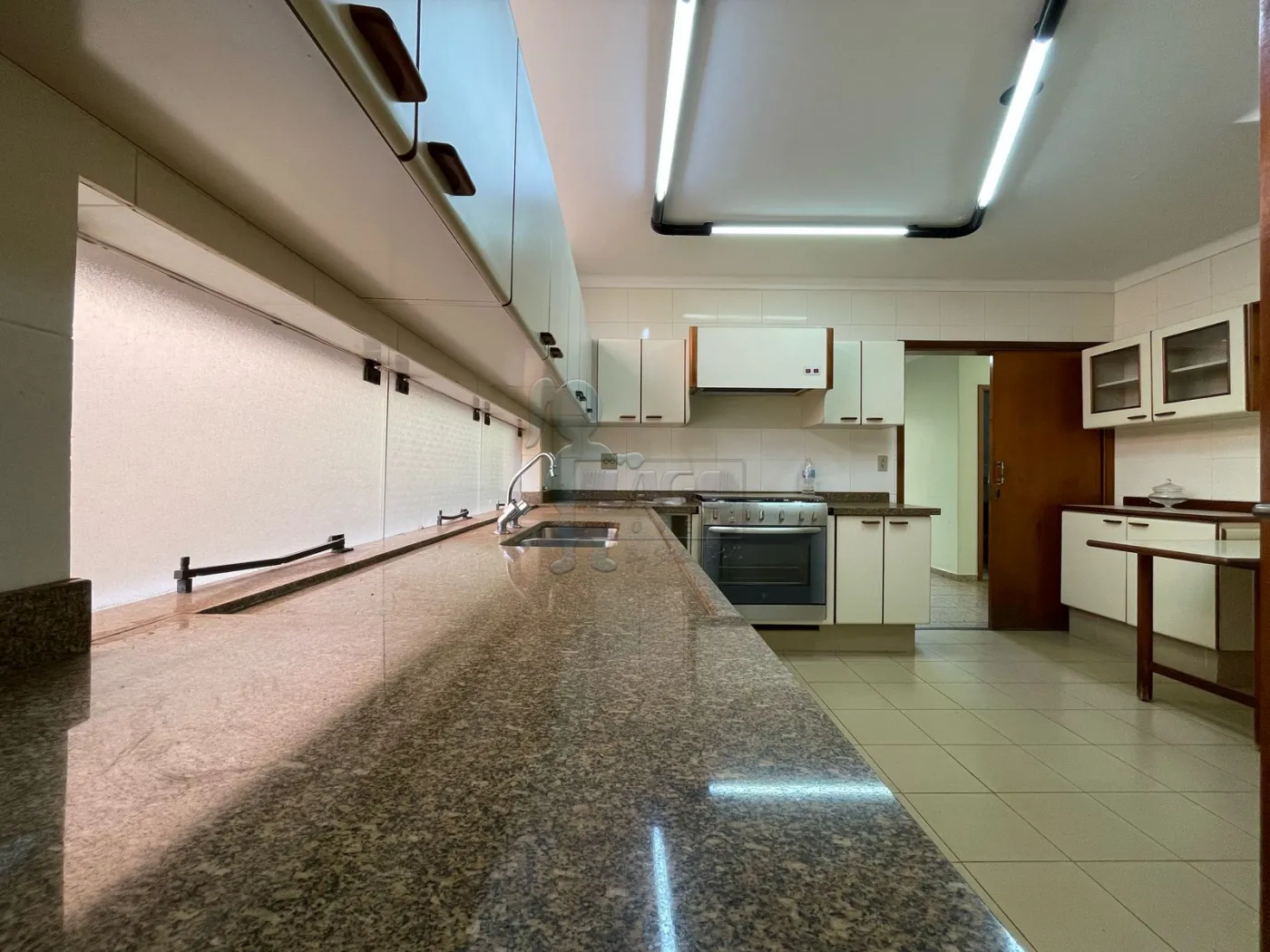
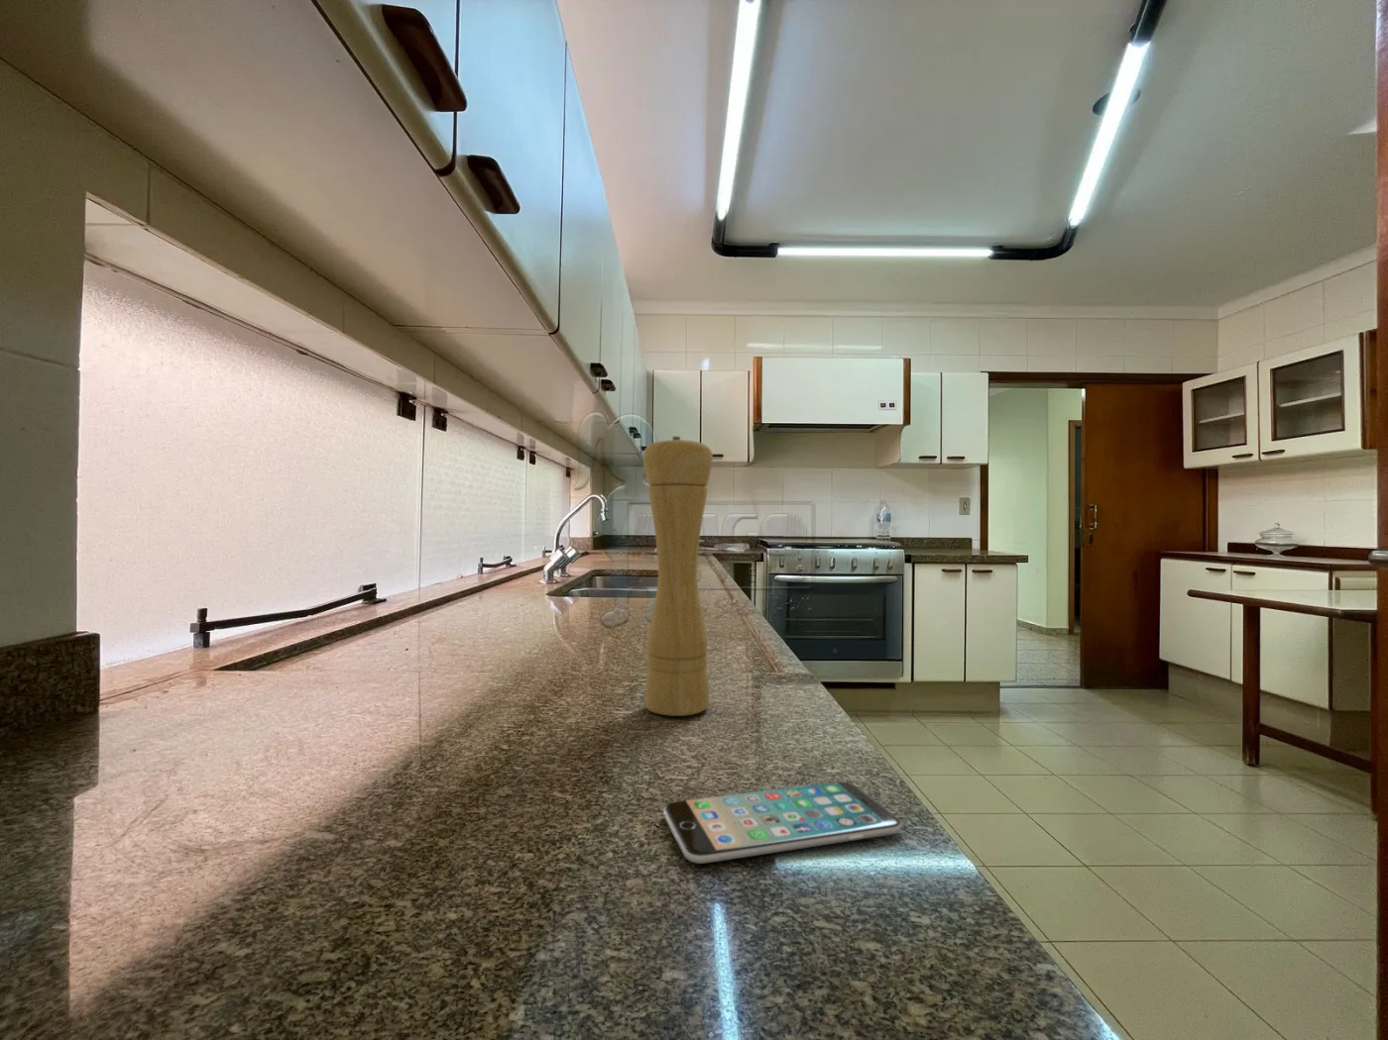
+ smartphone [662,780,903,865]
+ pepper mill [643,436,714,717]
